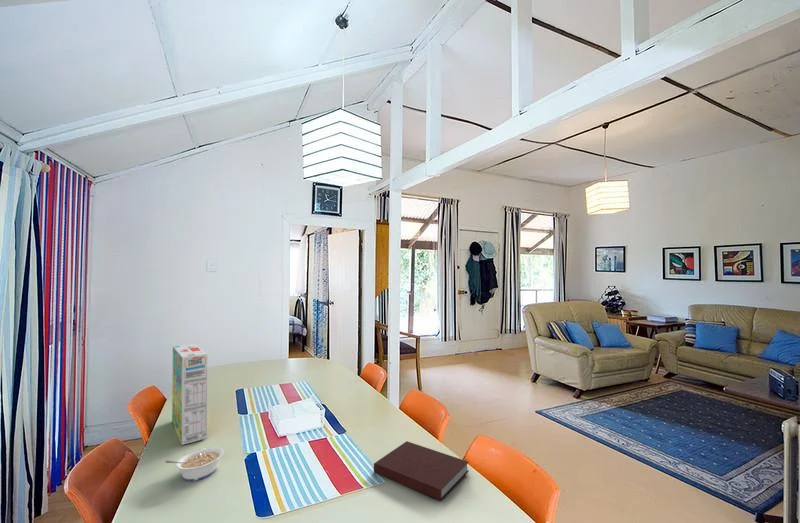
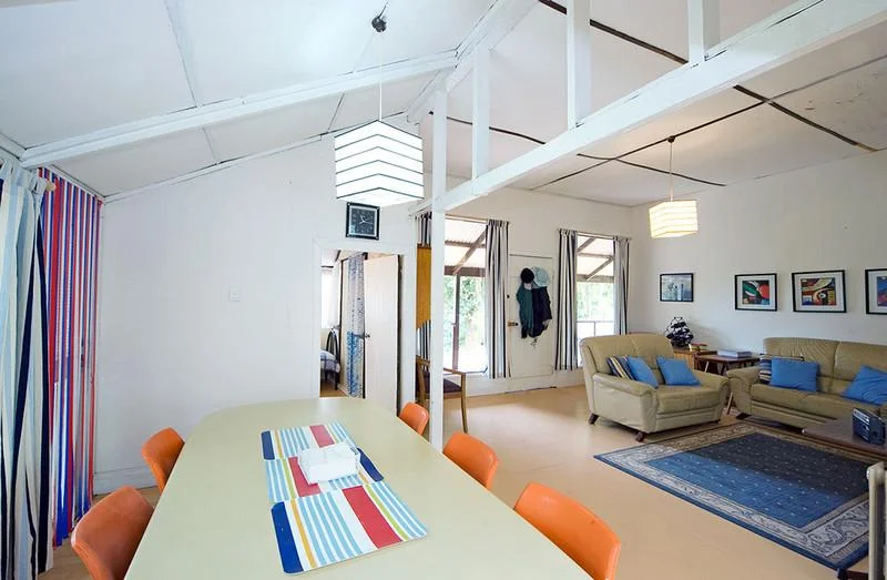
- legume [165,446,224,482]
- cereal box [171,343,208,446]
- notebook [373,440,470,501]
